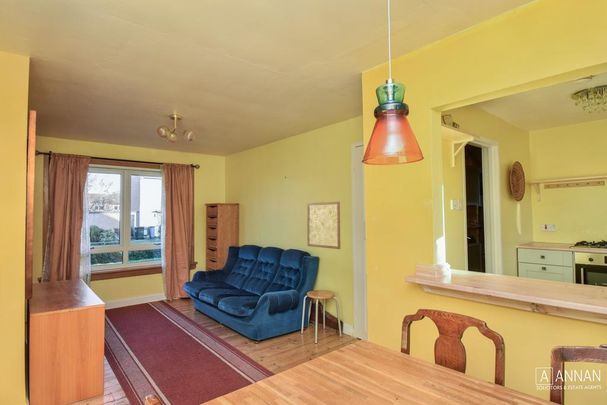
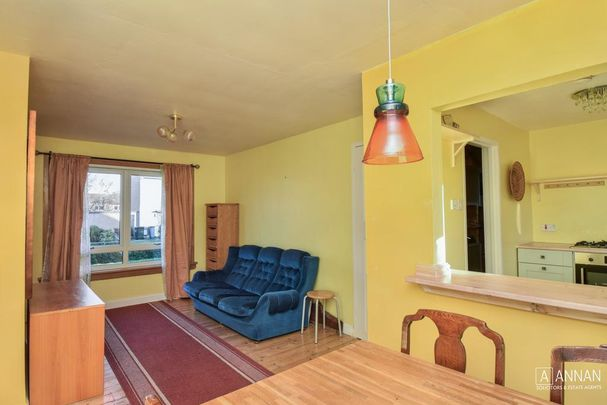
- wall art [306,201,341,250]
